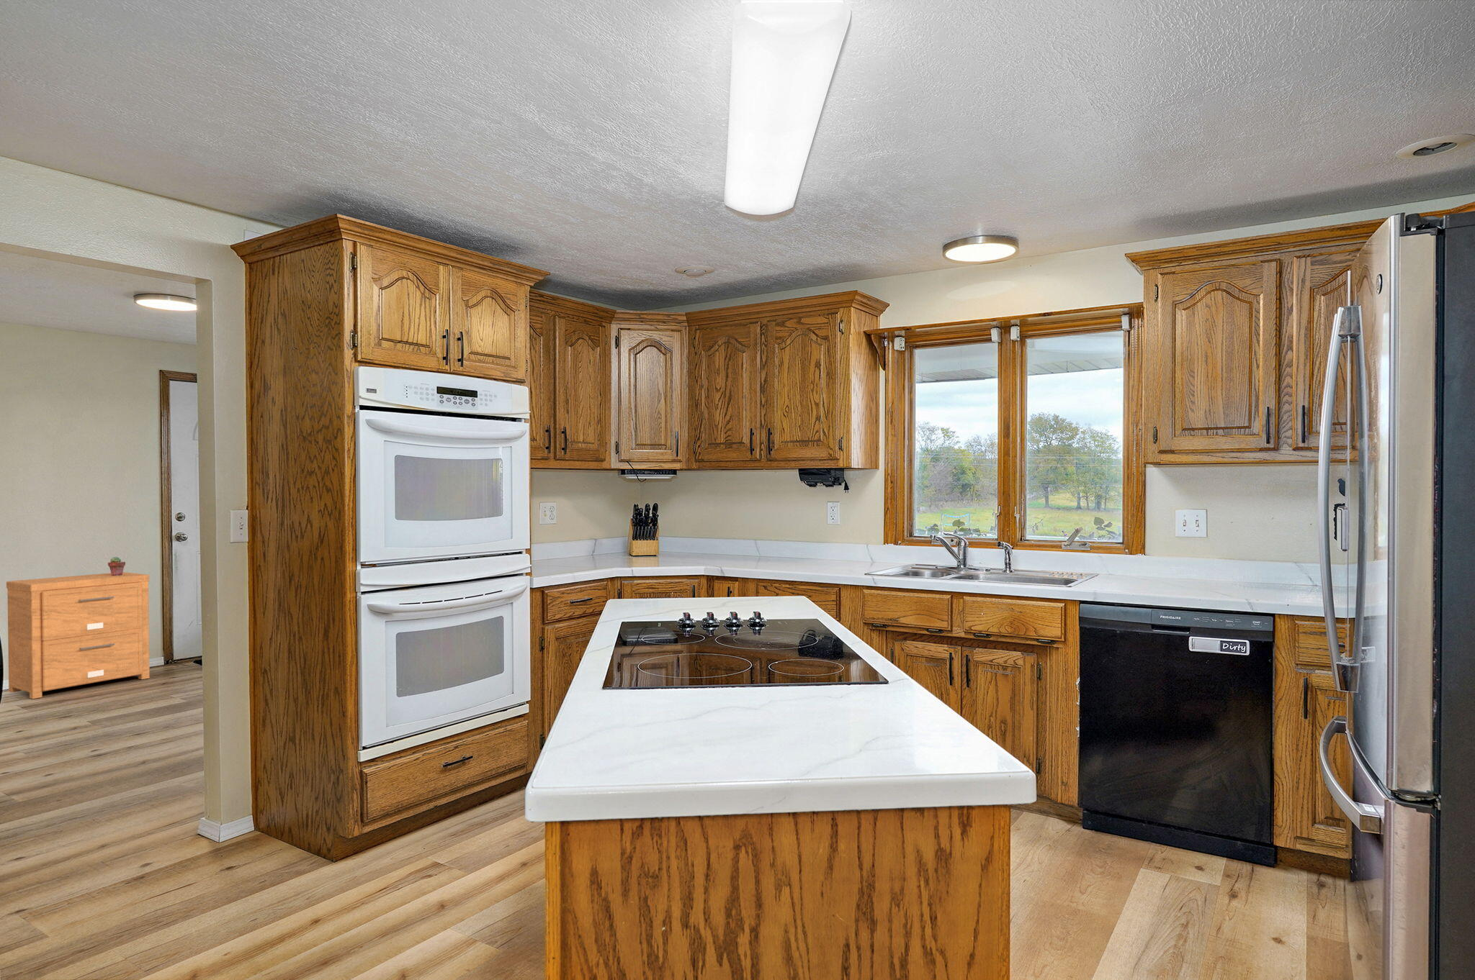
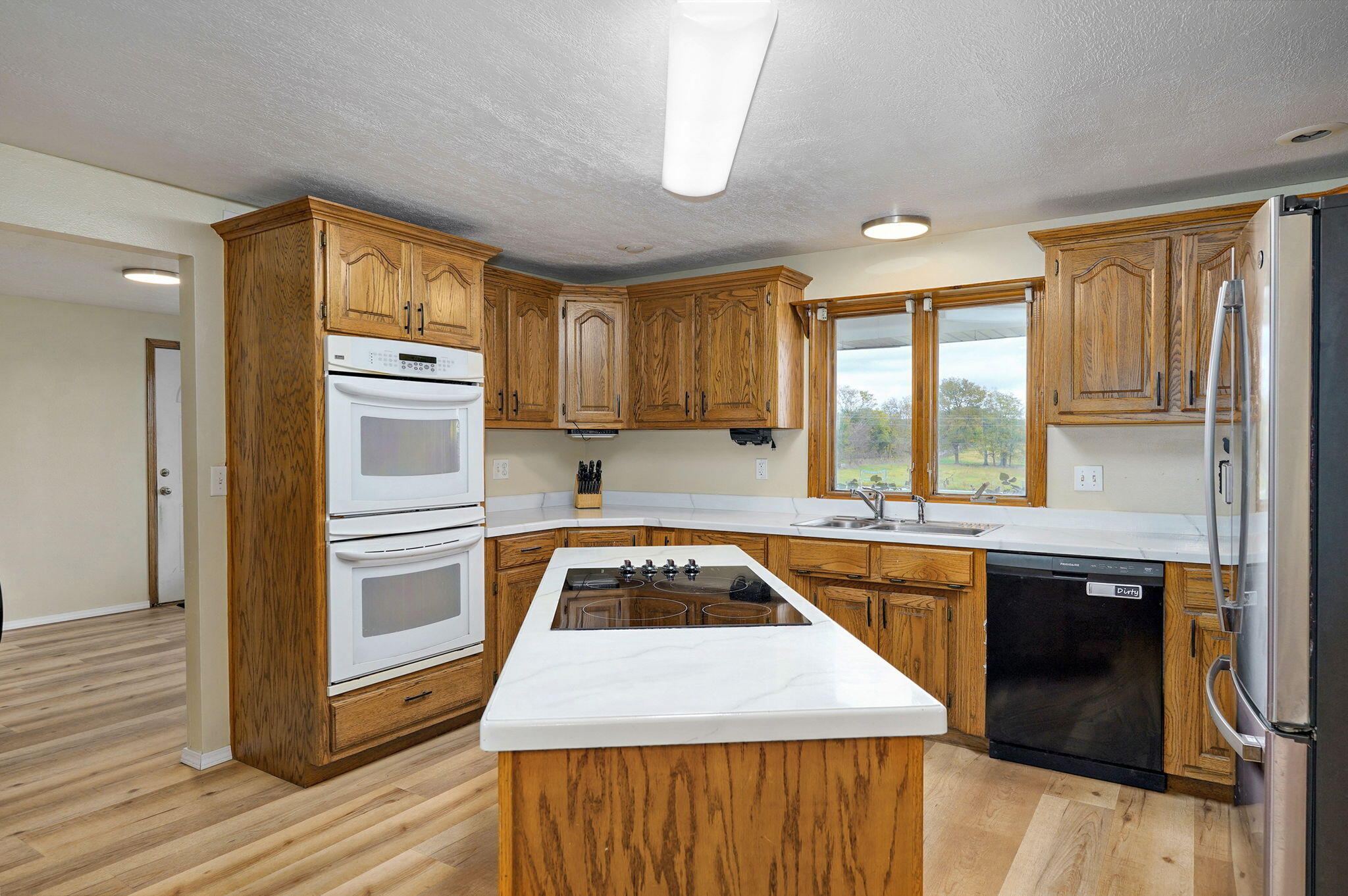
- potted succulent [107,557,126,575]
- nightstand [5,571,151,699]
